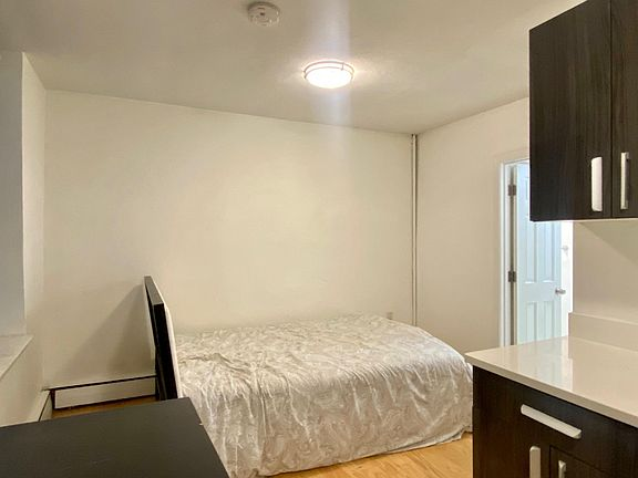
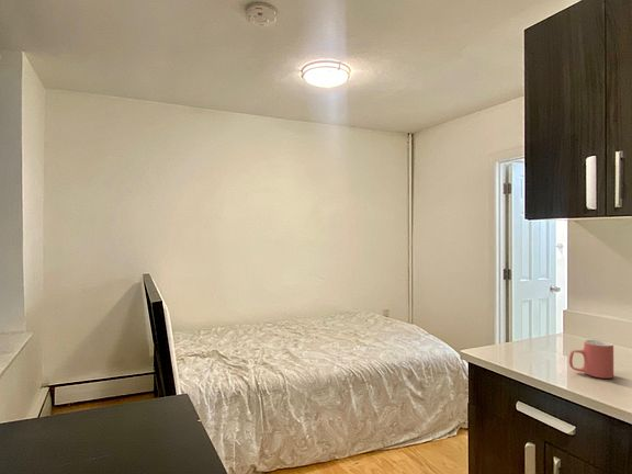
+ mug [568,339,614,380]
